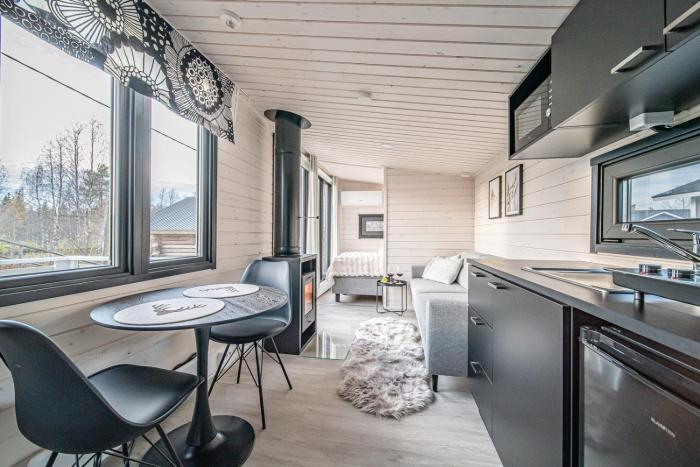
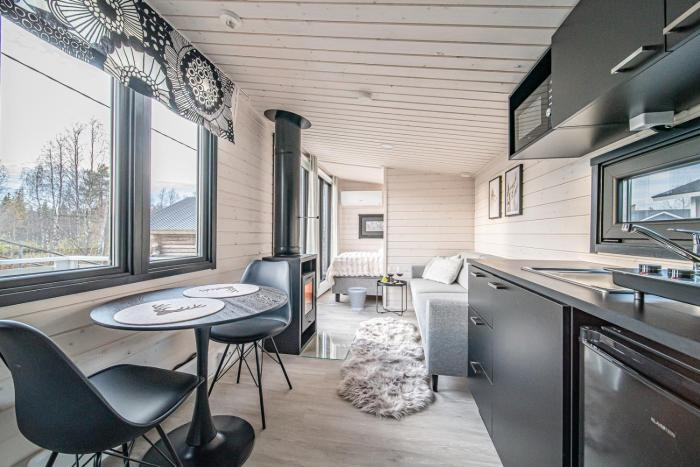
+ wastebasket [347,286,368,311]
